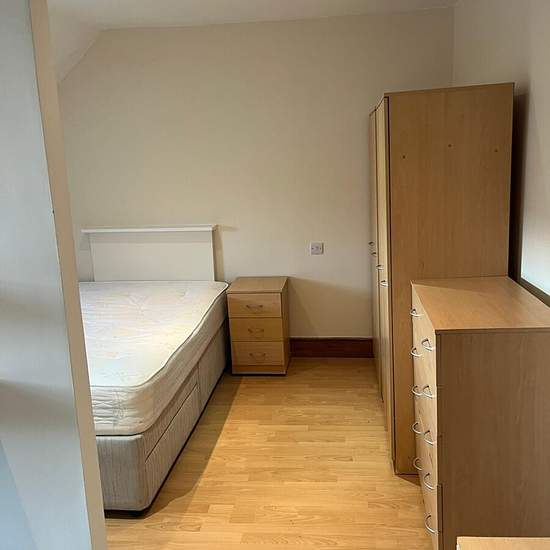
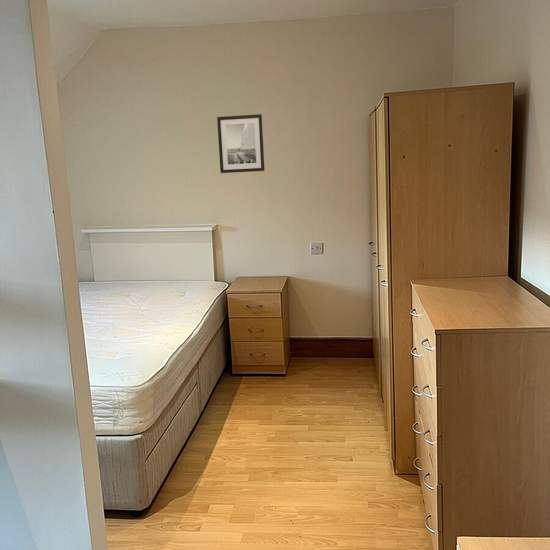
+ wall art [216,113,265,174]
